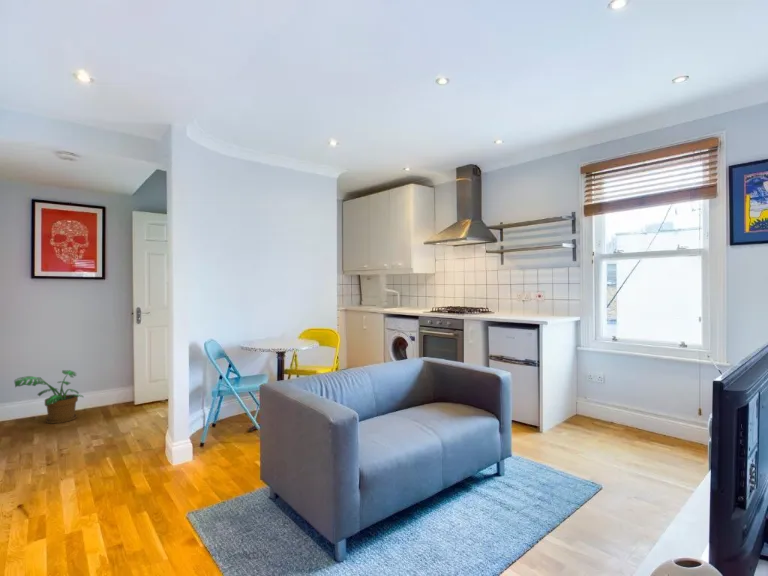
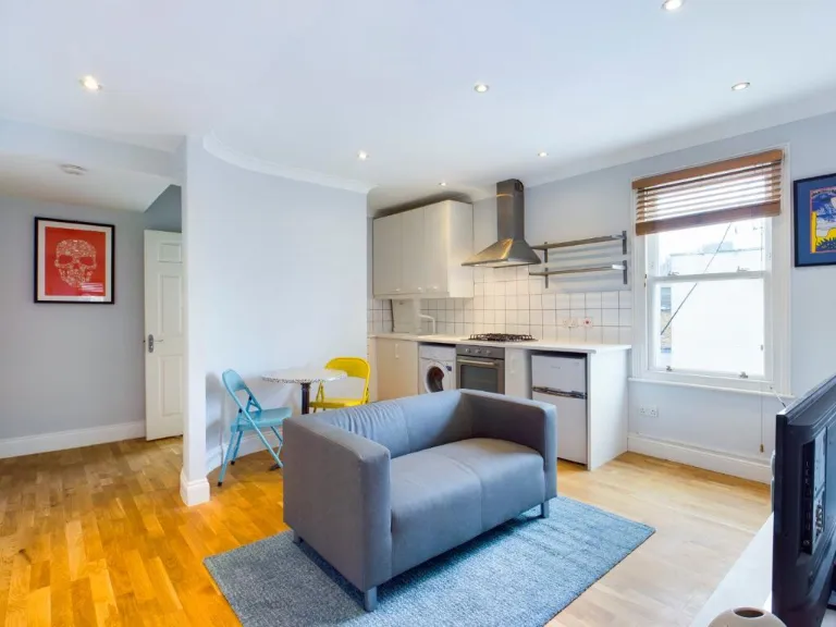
- potted plant [13,369,85,424]
